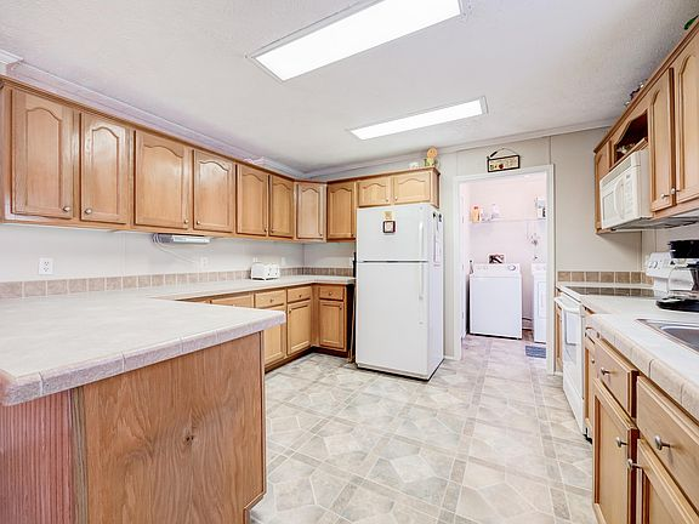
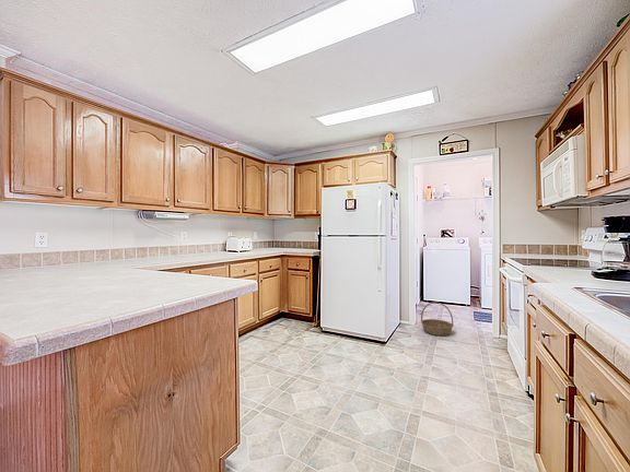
+ basket [420,300,455,337]
